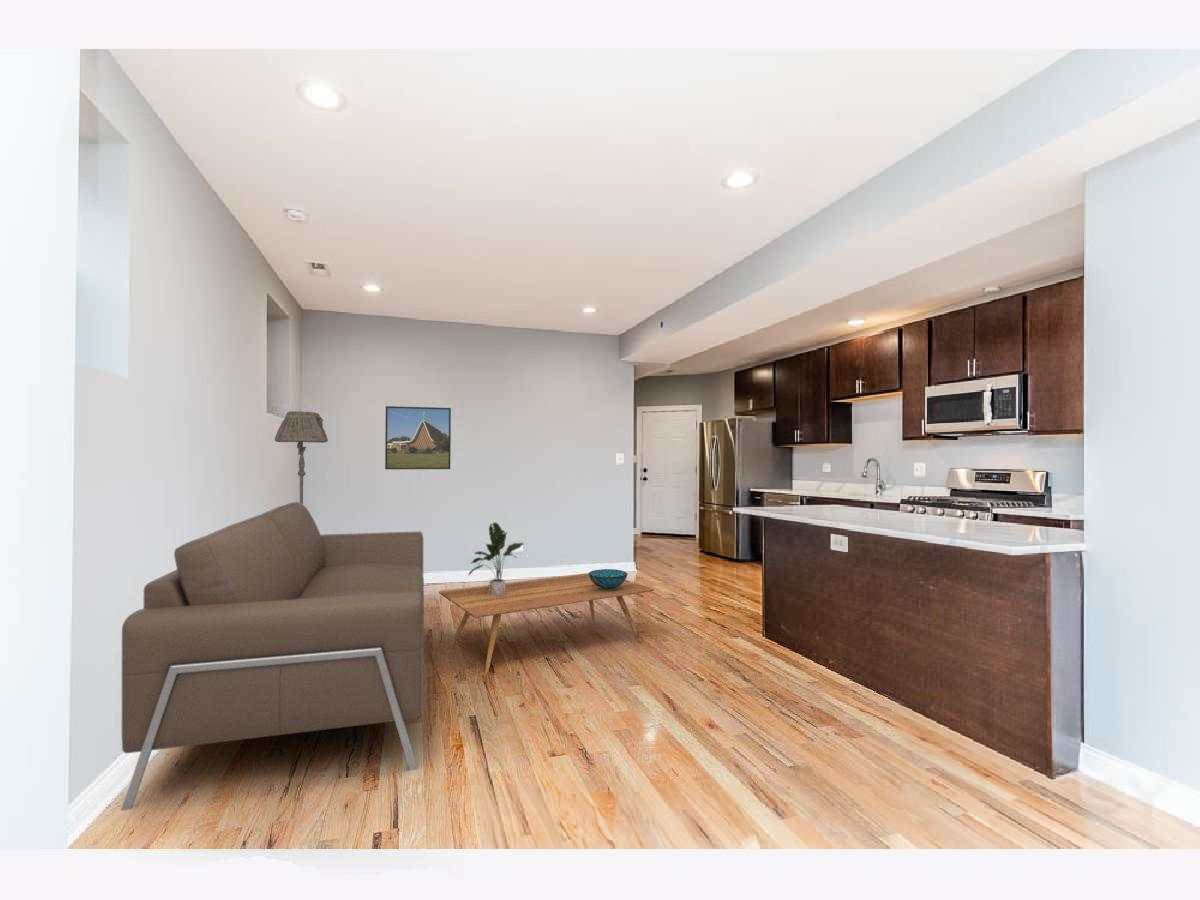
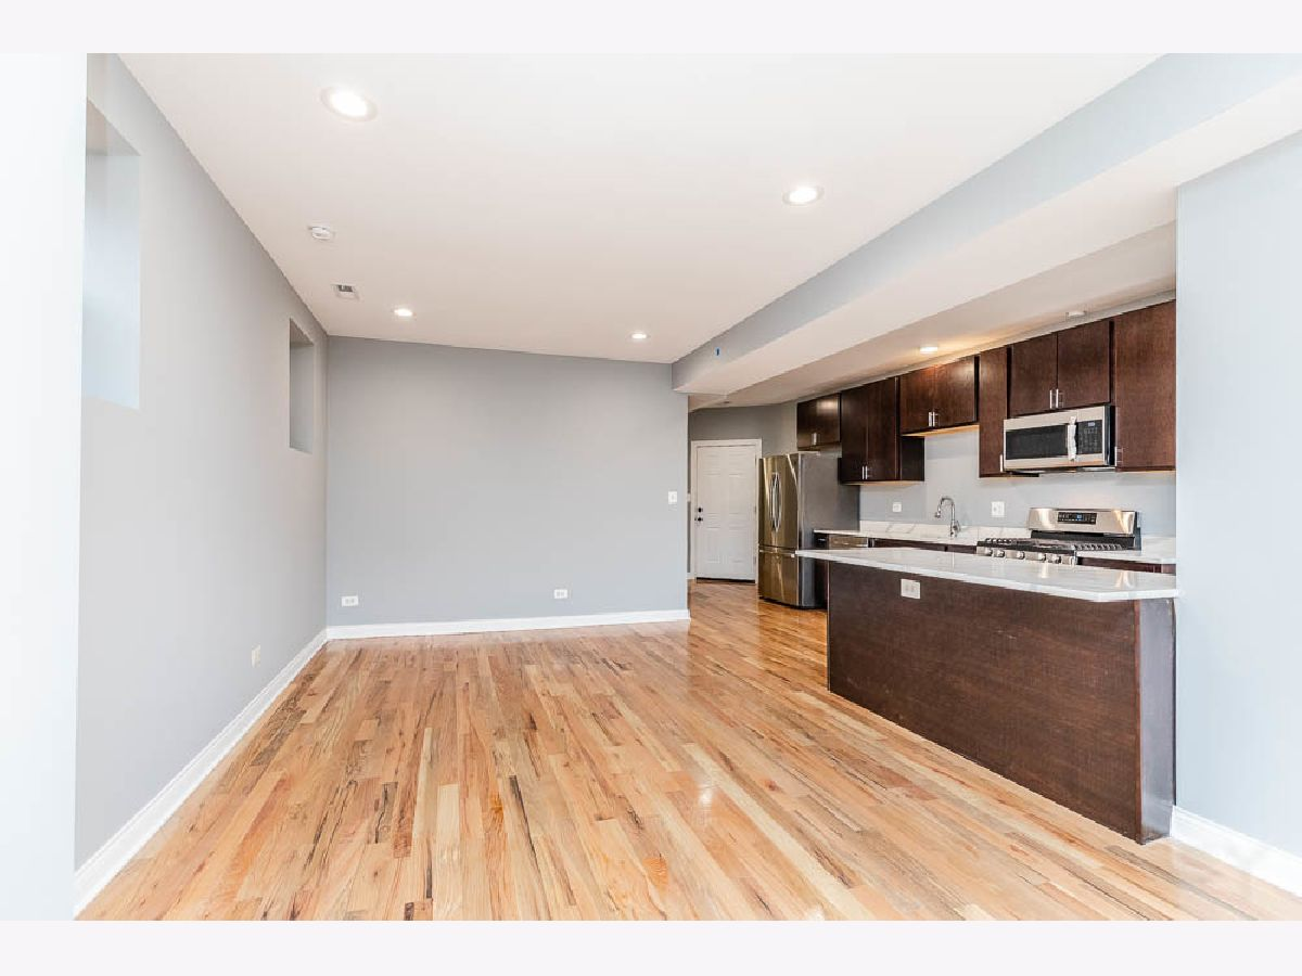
- coffee table [438,572,655,674]
- floor lamp [274,410,329,505]
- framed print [384,405,452,470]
- potted plant [467,521,525,597]
- sofa [120,501,425,812]
- decorative bowl [588,568,629,590]
